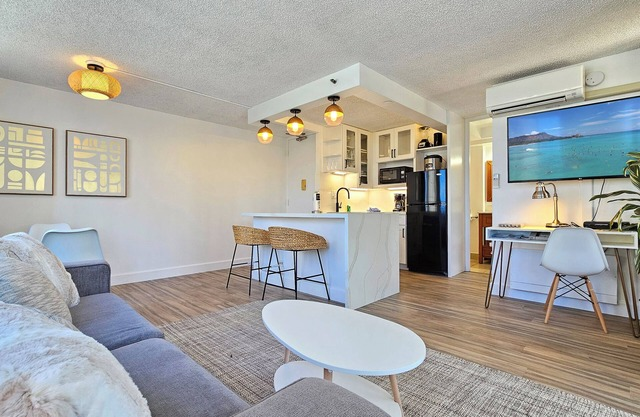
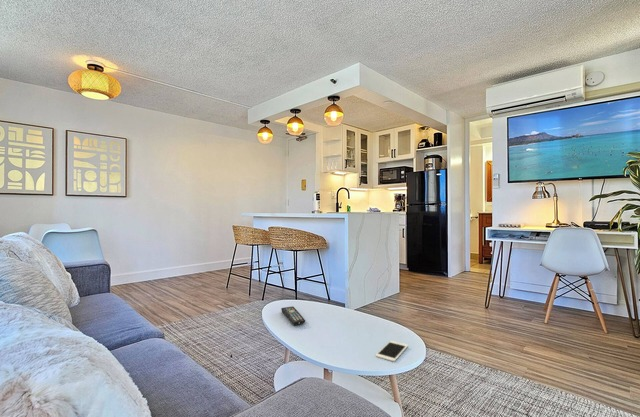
+ cell phone [375,340,409,362]
+ remote control [280,305,306,326]
